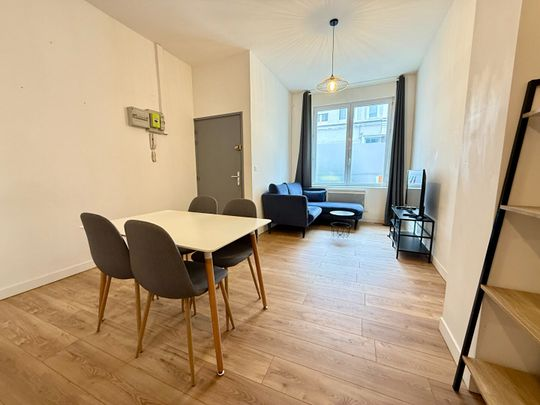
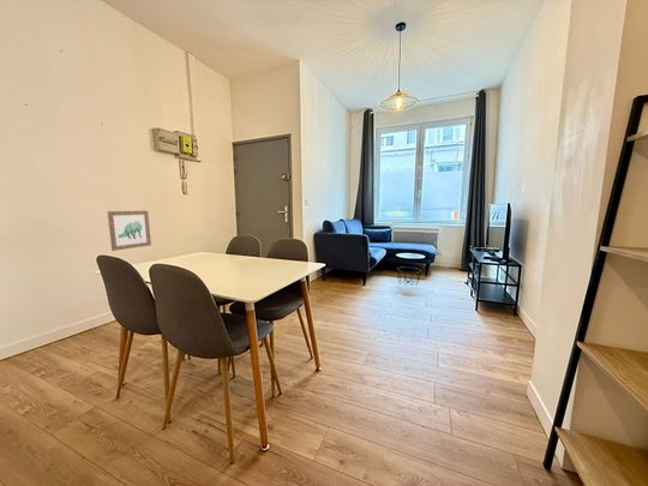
+ wall art [107,210,152,252]
